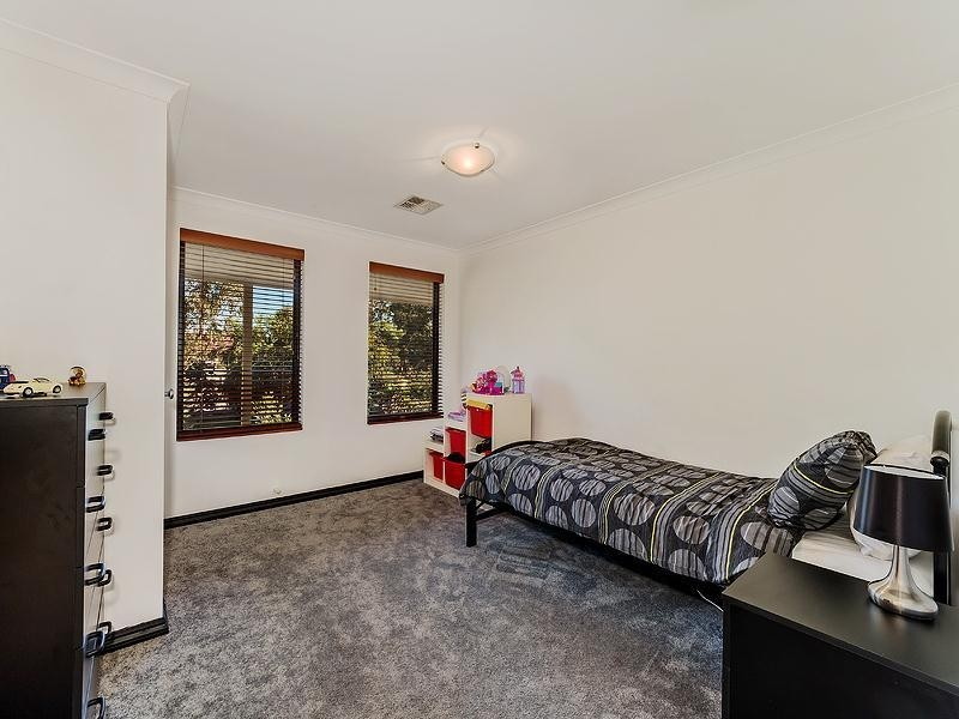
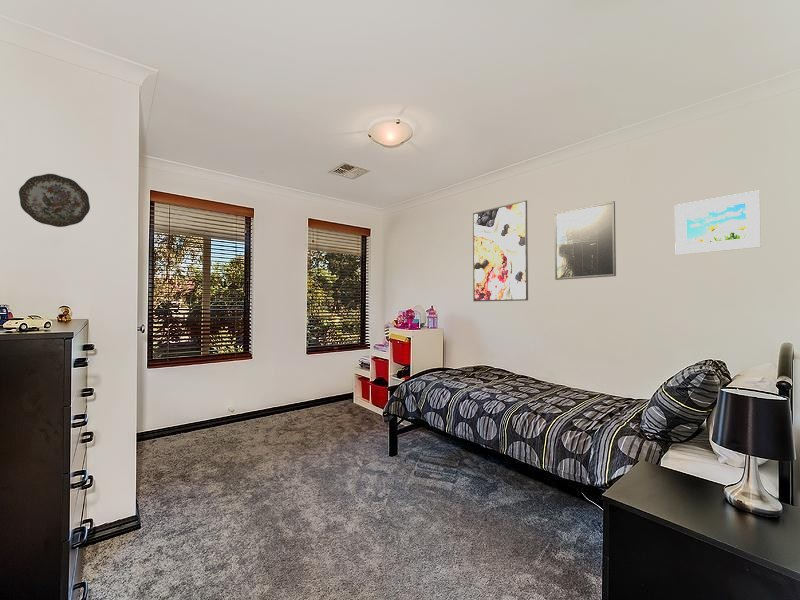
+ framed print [472,199,529,302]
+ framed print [674,190,762,256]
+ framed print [554,200,617,281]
+ decorative plate [18,173,91,228]
